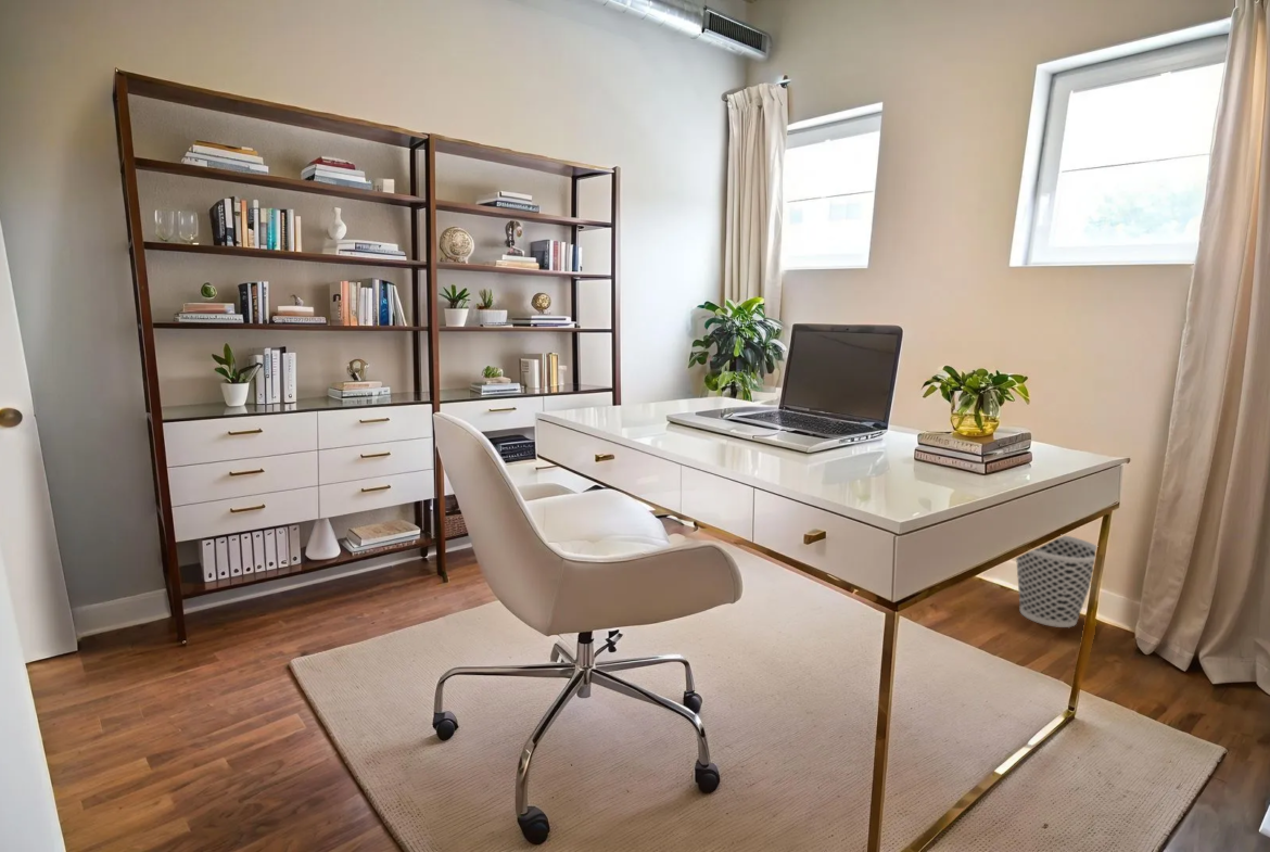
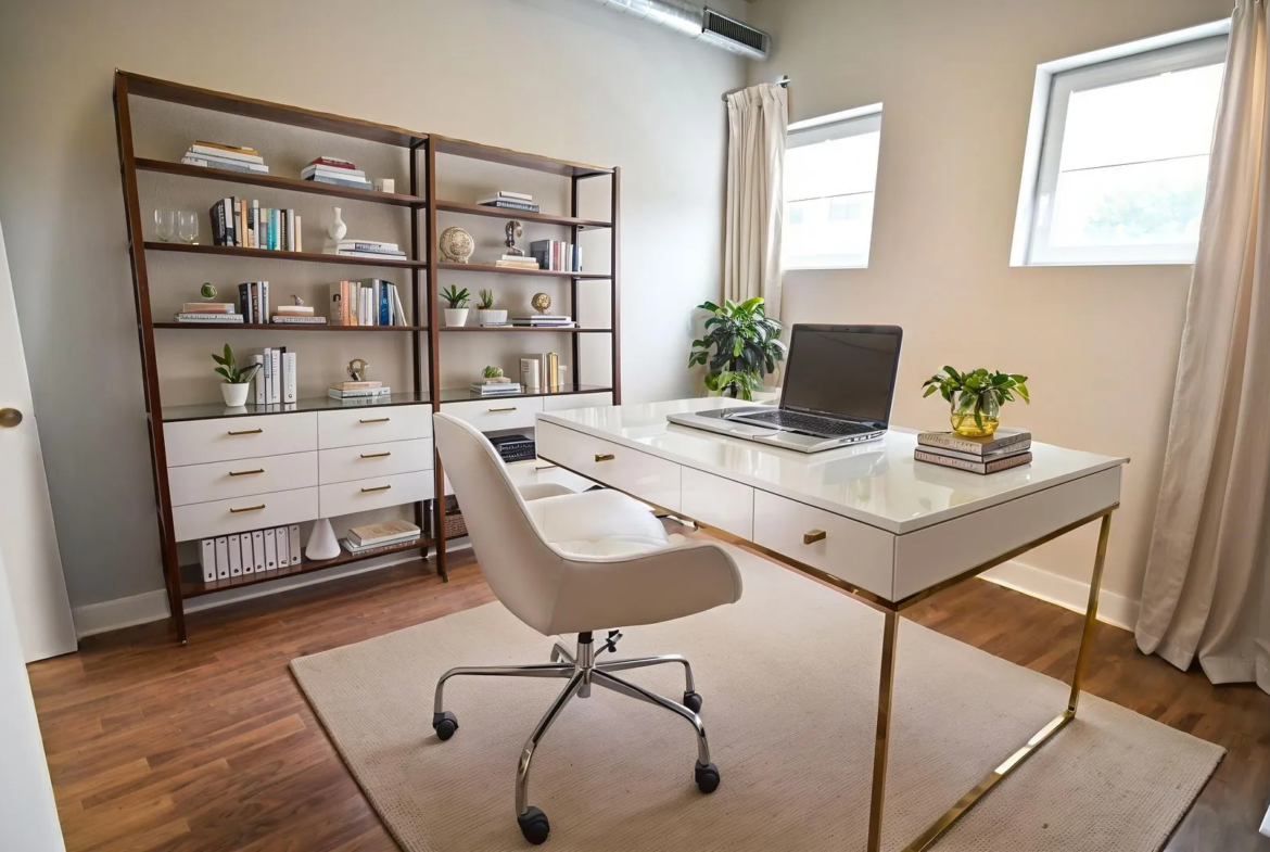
- wastebasket [1015,534,1097,628]
